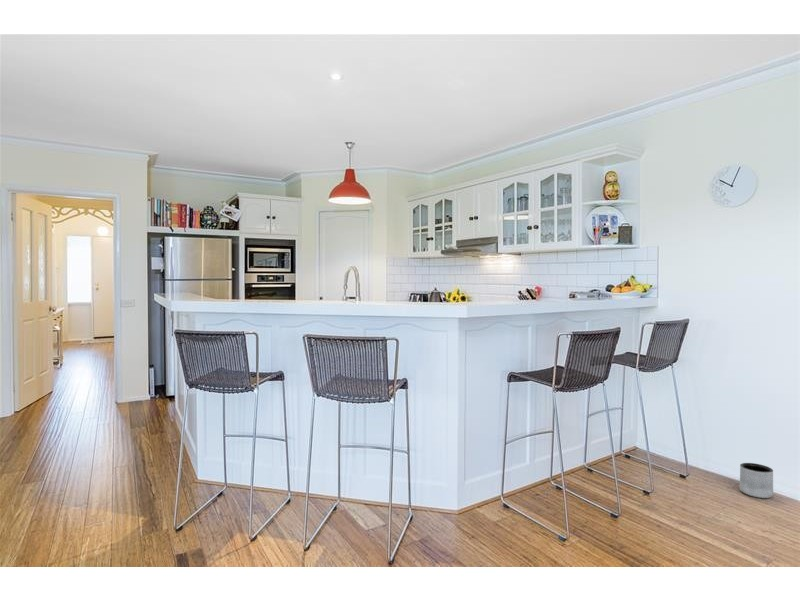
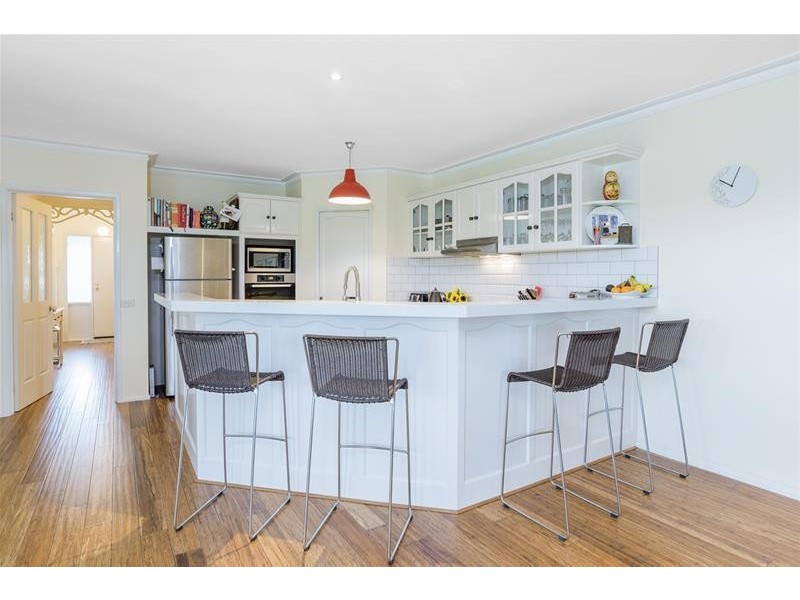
- planter [739,462,774,499]
